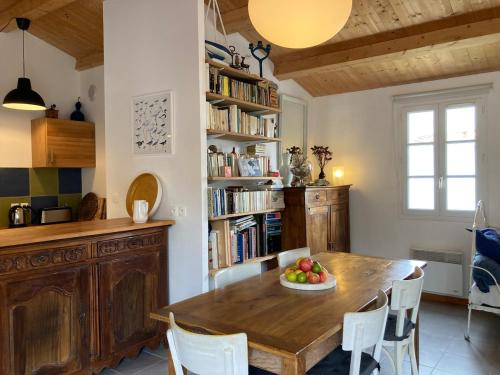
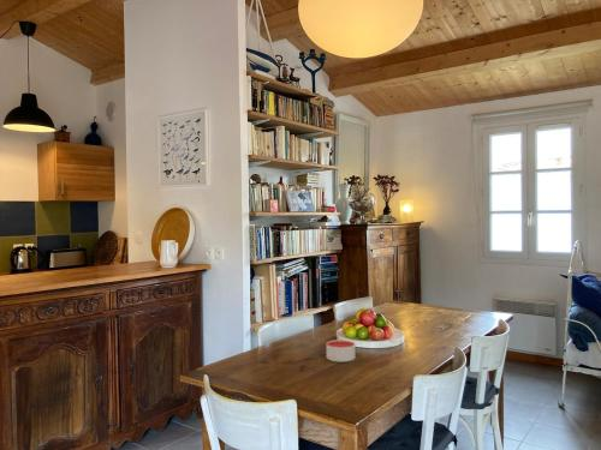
+ candle [326,338,356,364]
